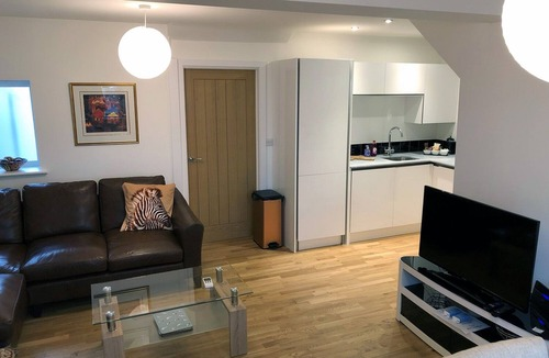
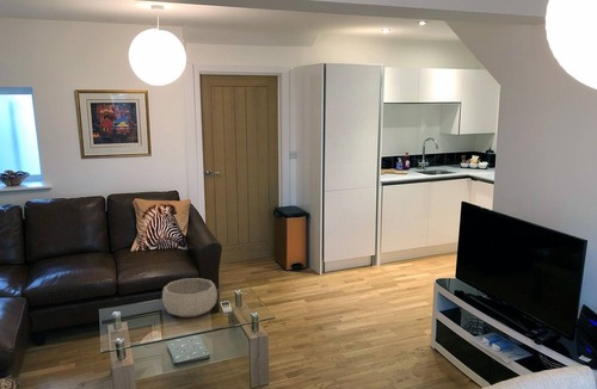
+ decorative bowl [161,277,219,319]
